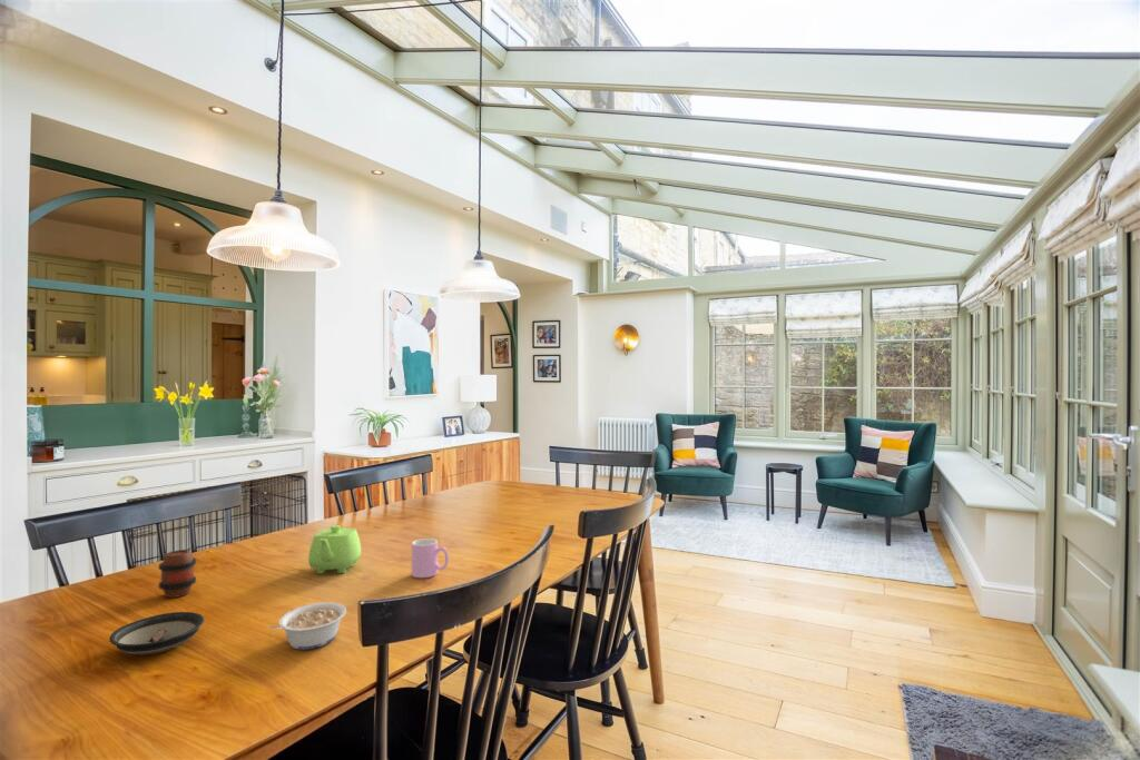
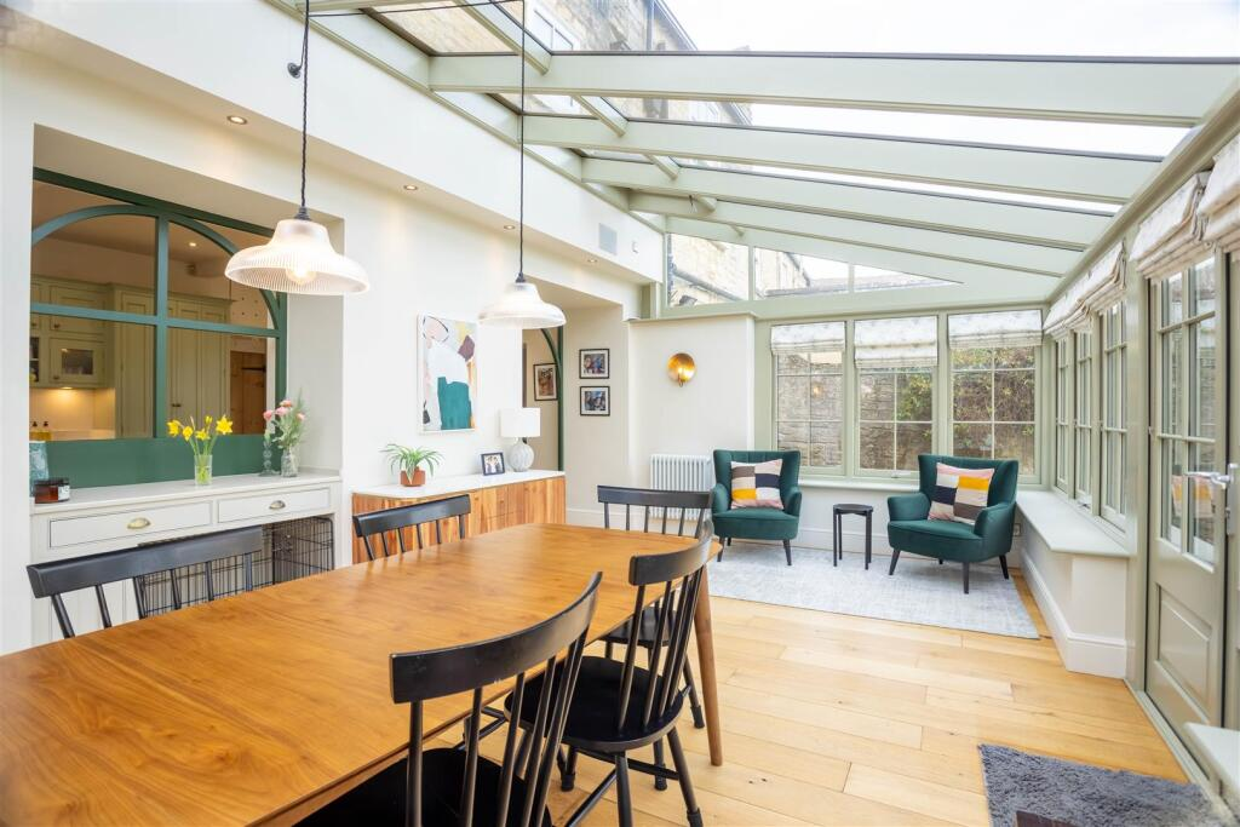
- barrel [158,549,197,599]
- cup [411,537,450,579]
- legume [267,601,347,651]
- teapot [307,524,362,575]
- saucer [108,611,205,657]
